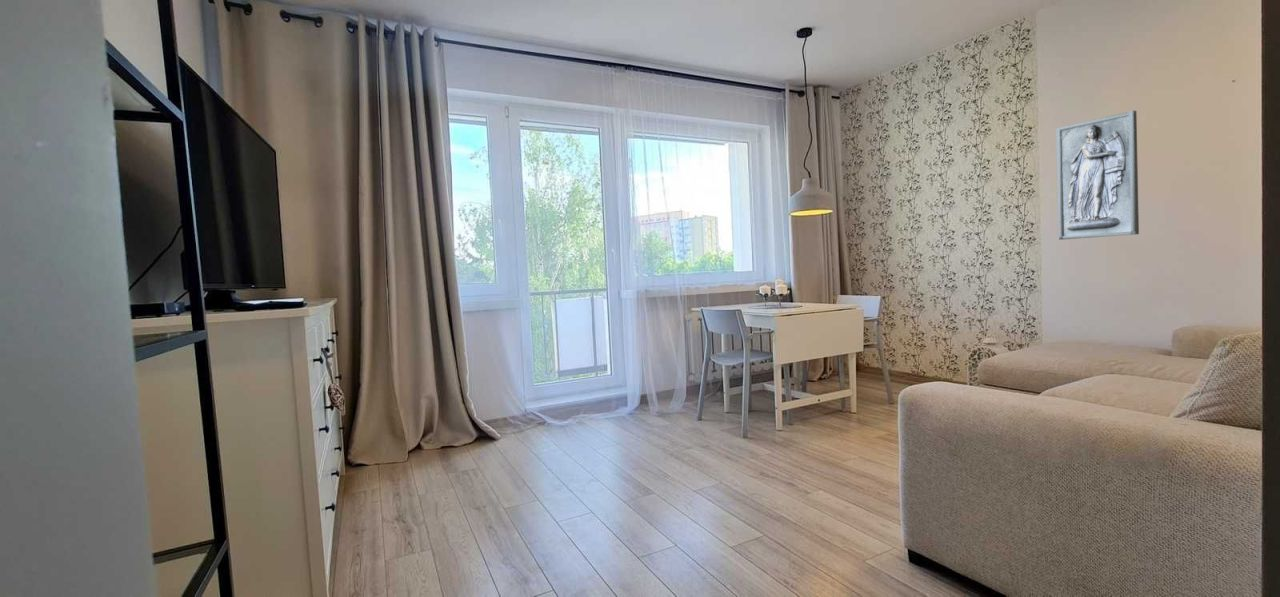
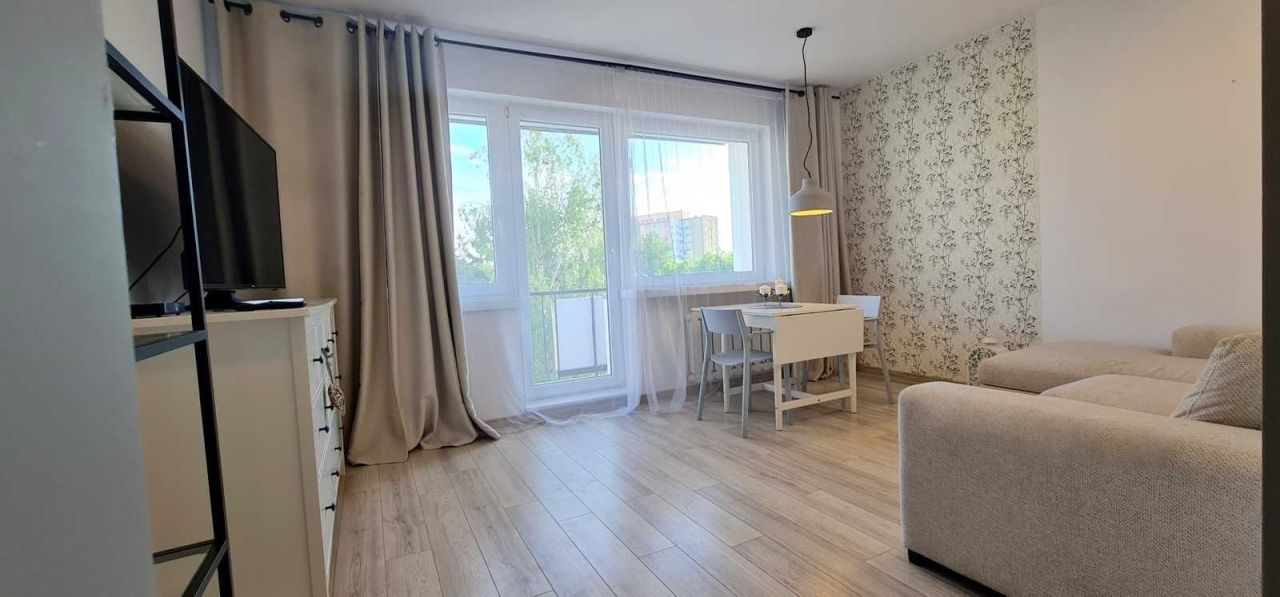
- relief panel [1055,110,1140,241]
